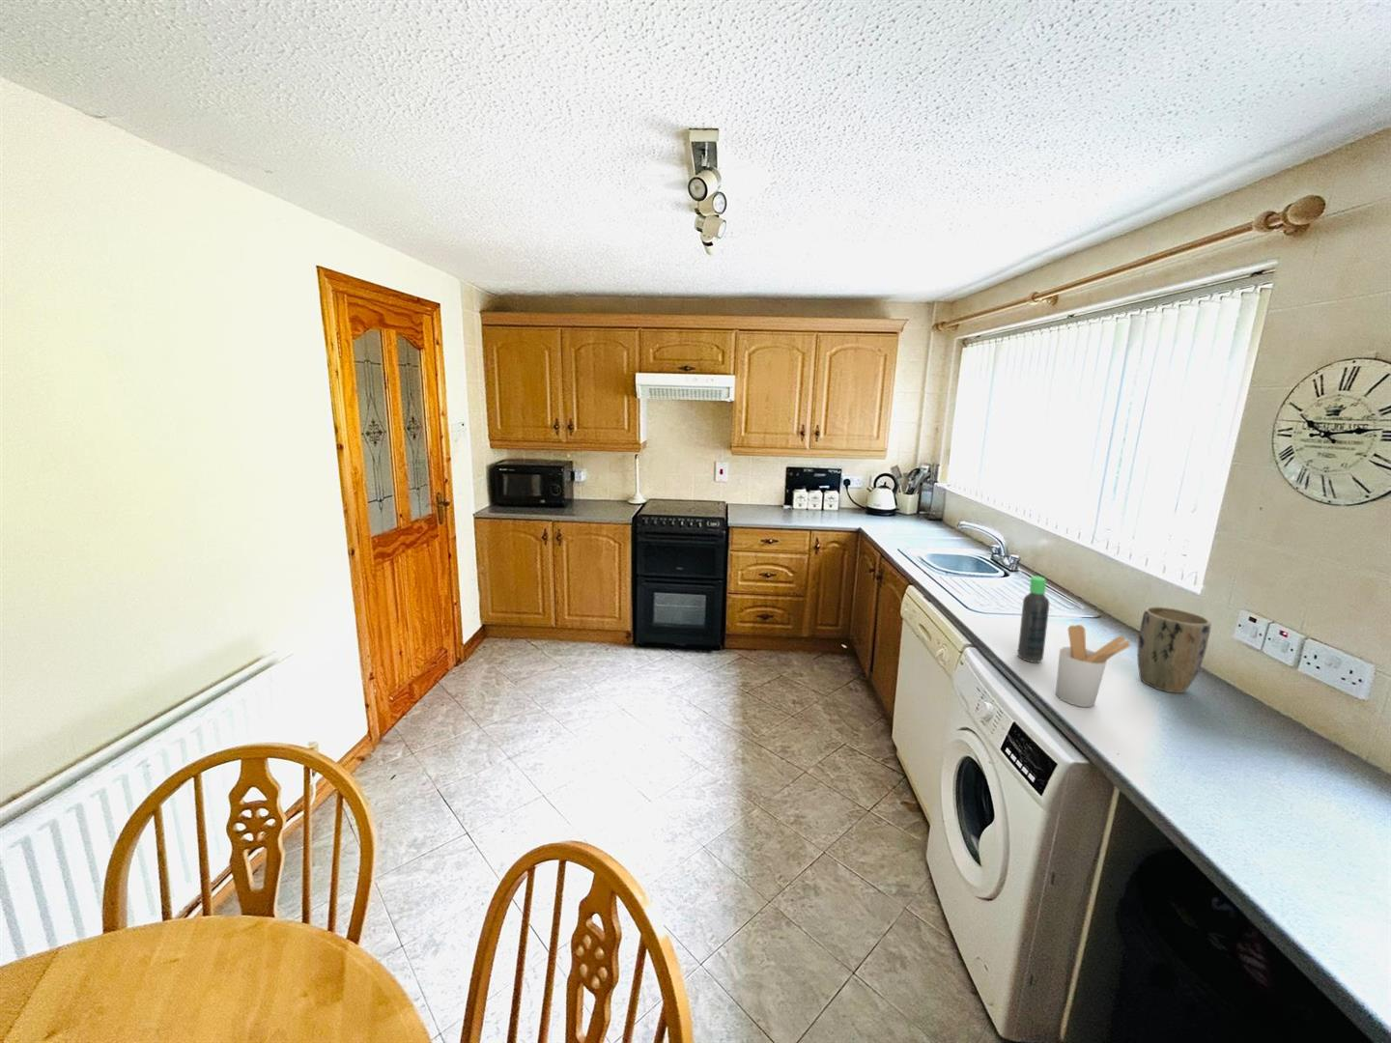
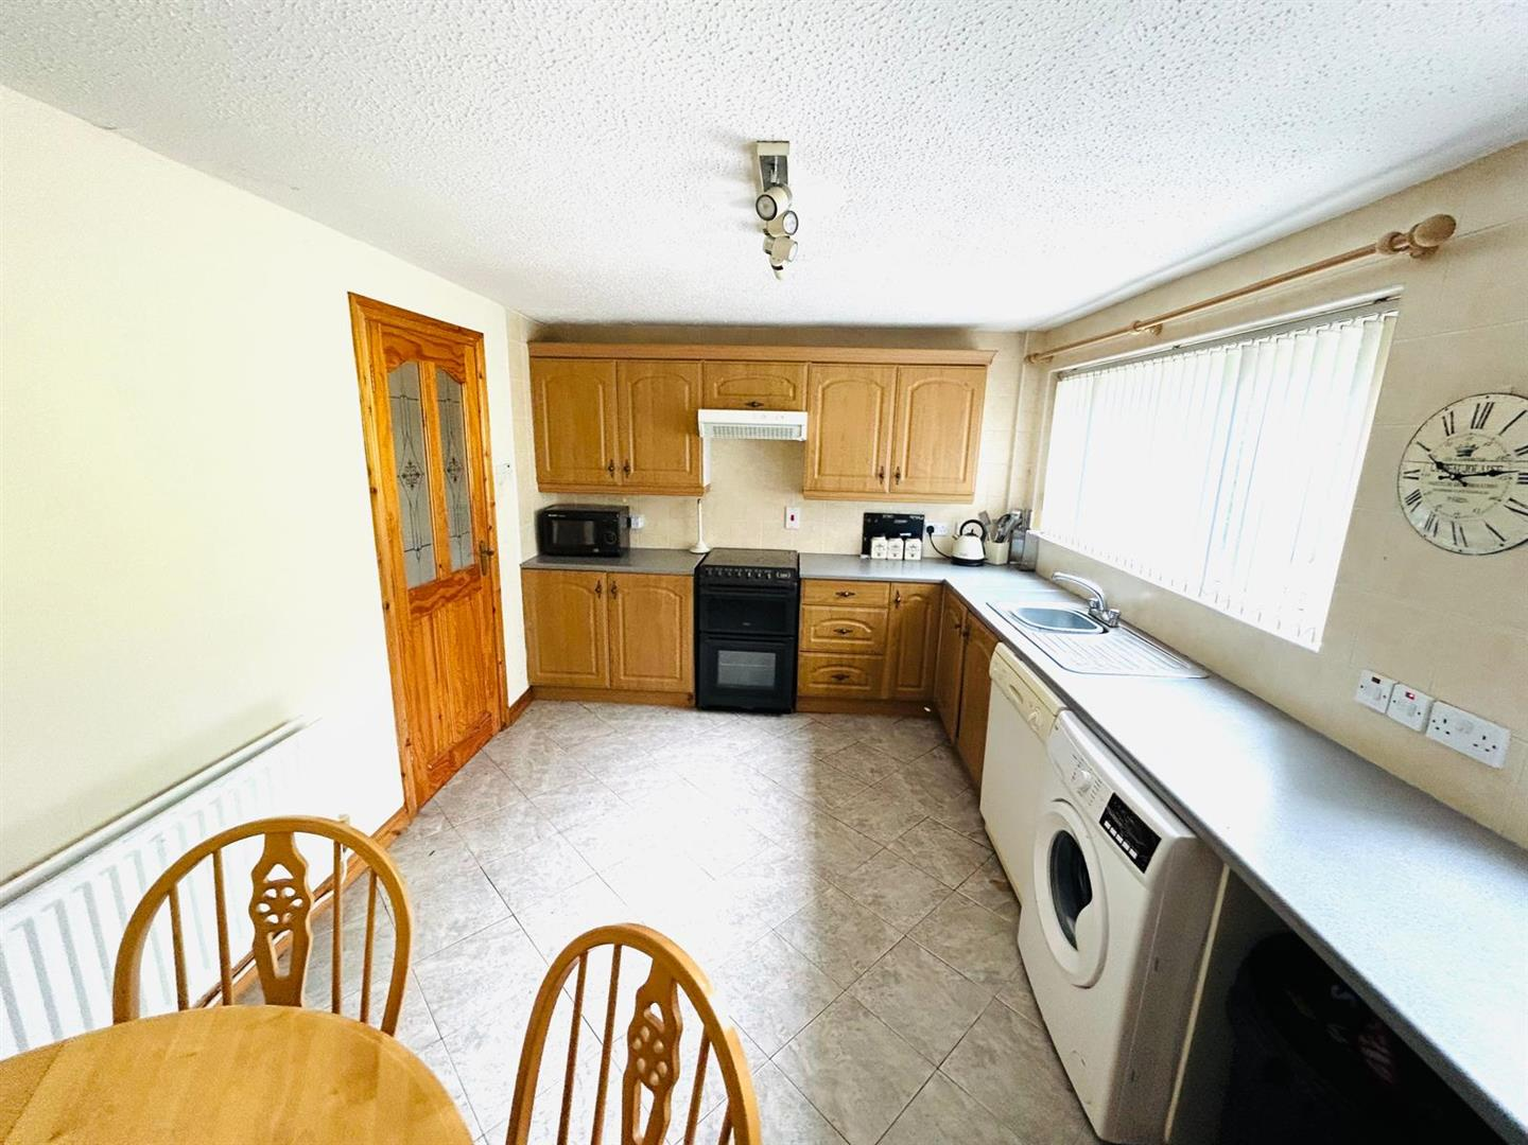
- plant pot [1136,606,1212,694]
- utensil holder [1055,623,1133,708]
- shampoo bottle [1016,575,1050,664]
